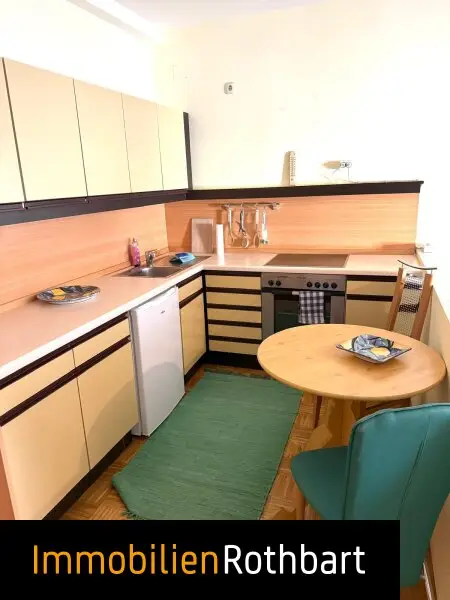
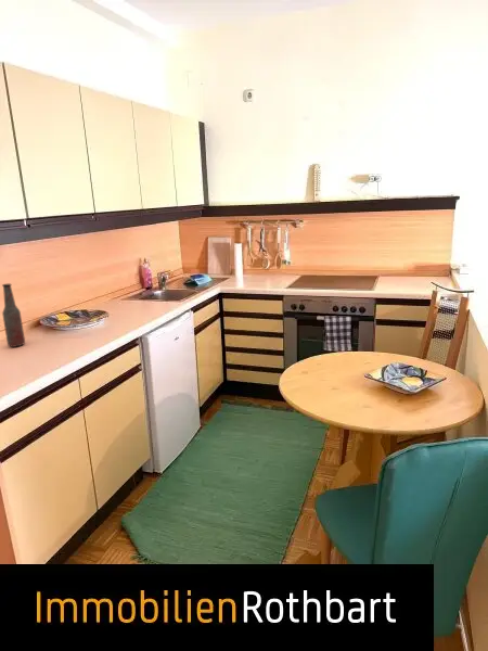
+ bottle [1,283,26,348]
